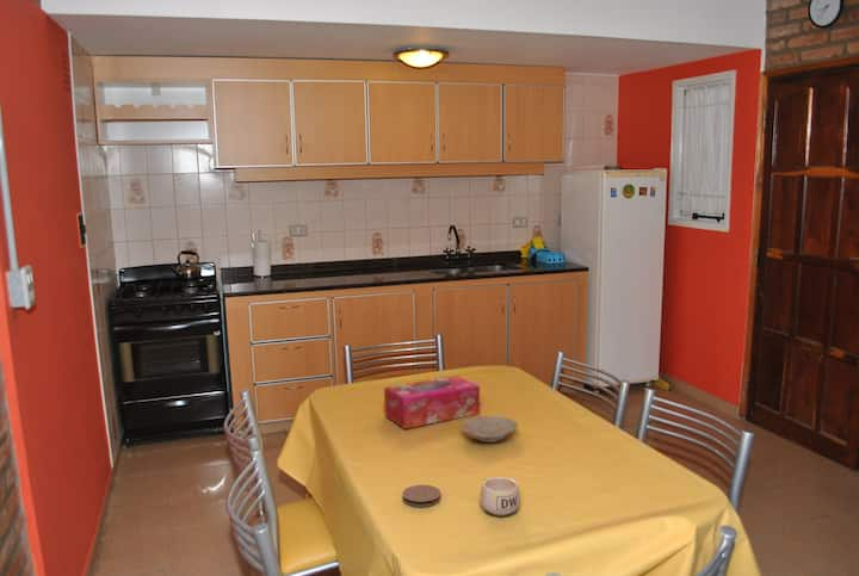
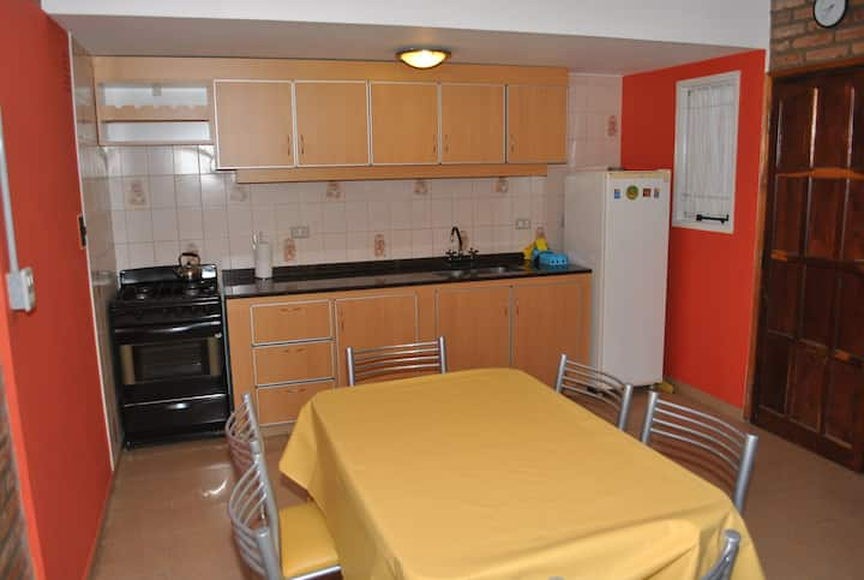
- coaster [401,484,443,508]
- mug [480,476,521,516]
- bowl [461,415,519,444]
- tissue box [383,374,481,431]
